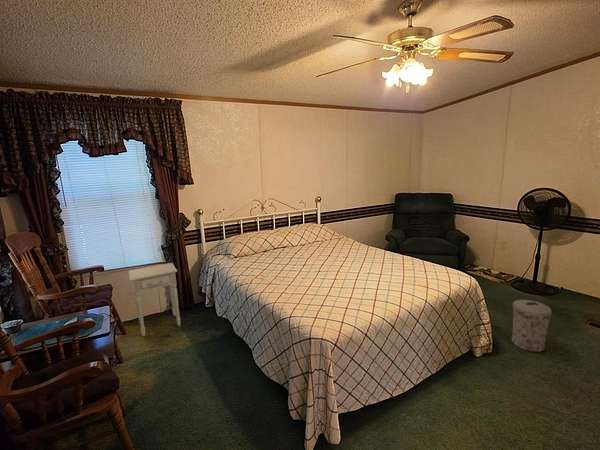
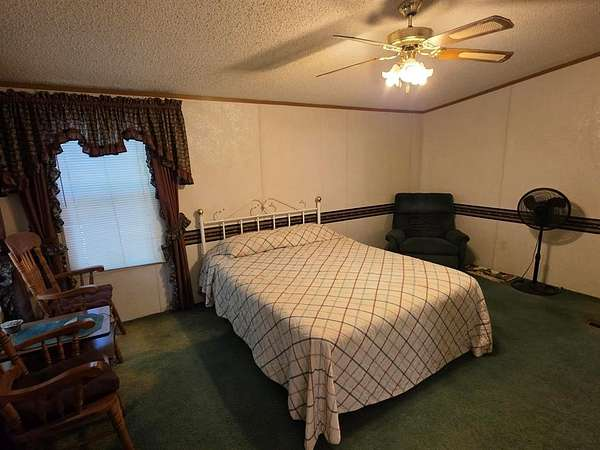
- nightstand [128,262,181,337]
- trash can [511,299,553,353]
